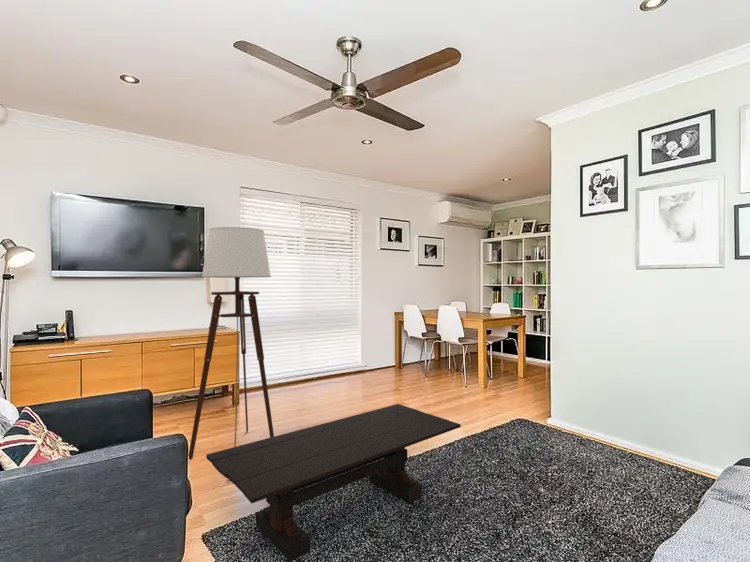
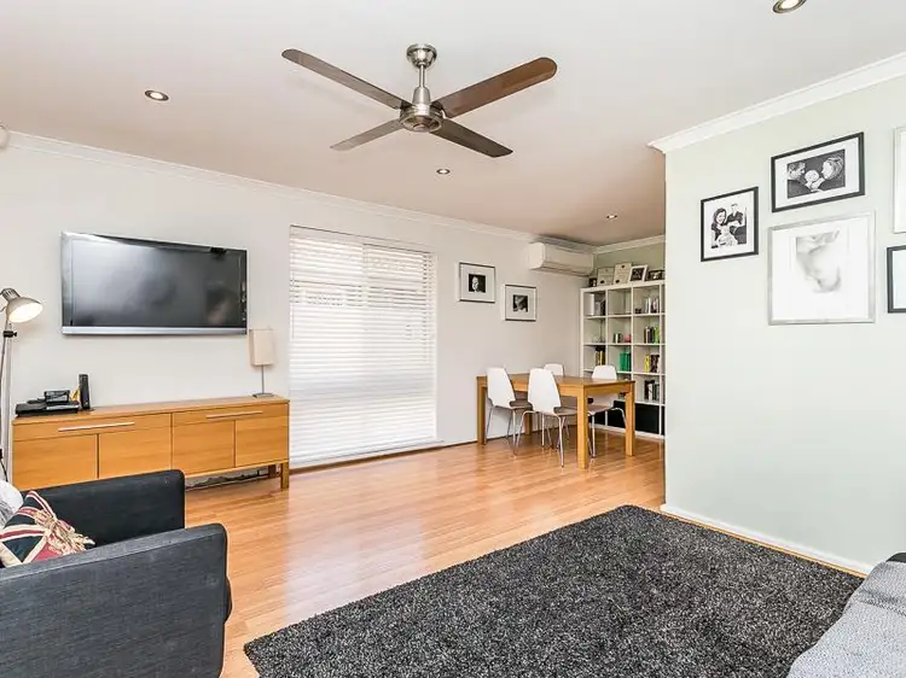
- coffee table [205,403,462,562]
- floor lamp [188,226,275,482]
